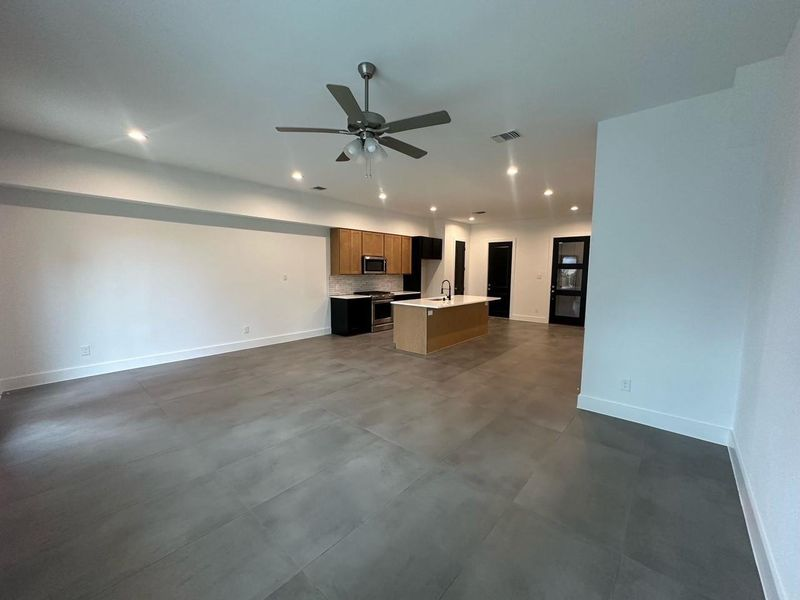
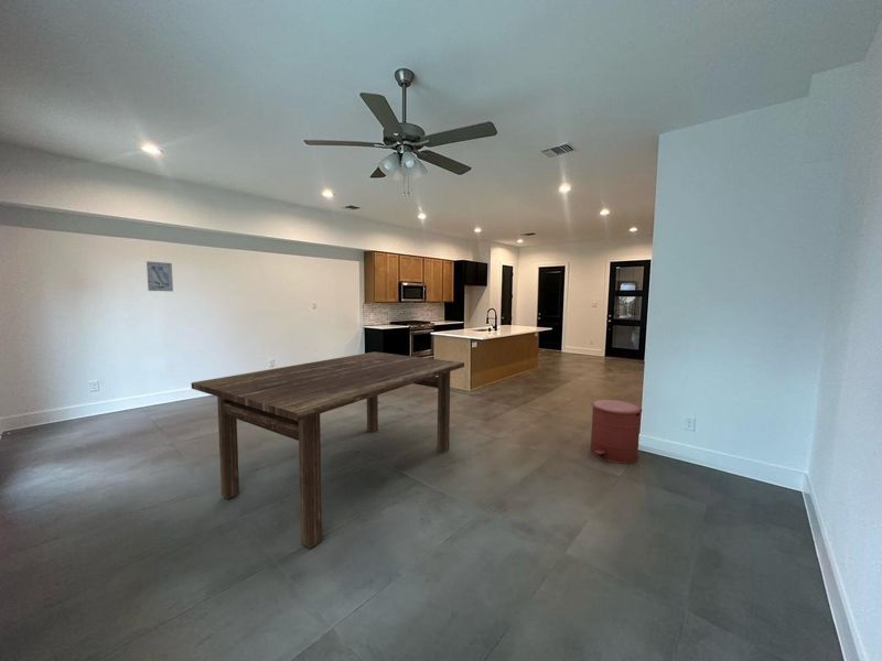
+ dining table [190,351,465,550]
+ wall art [146,260,174,292]
+ trash can [589,399,643,465]
